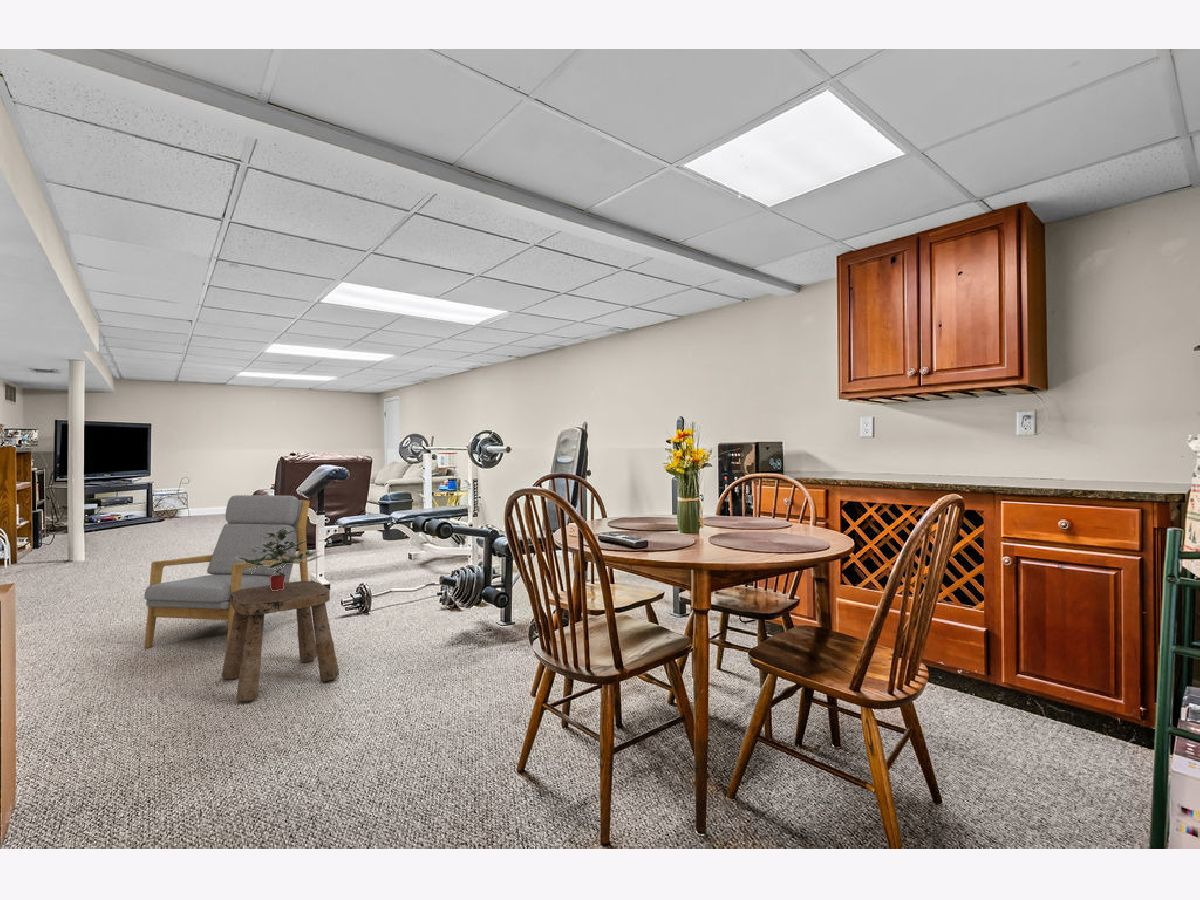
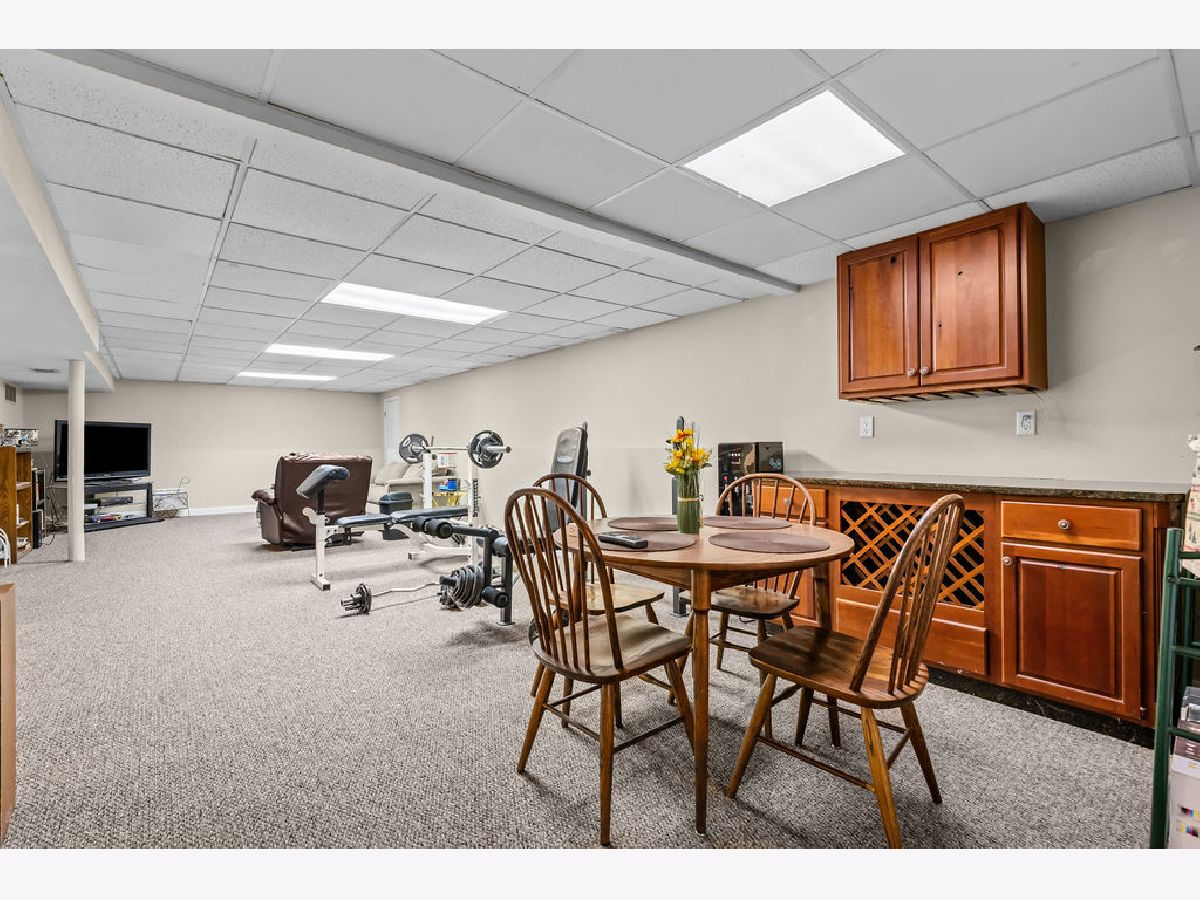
- potted plant [236,528,324,591]
- stool [221,580,340,702]
- armchair [143,494,311,650]
